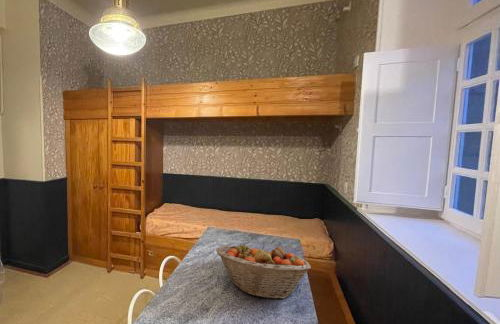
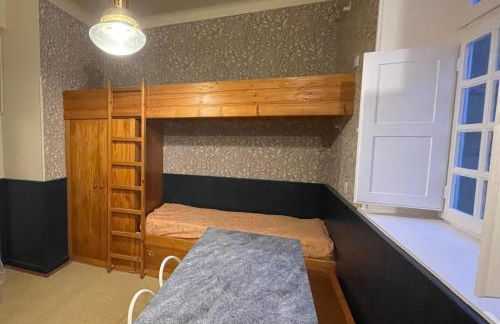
- fruit basket [215,244,312,300]
